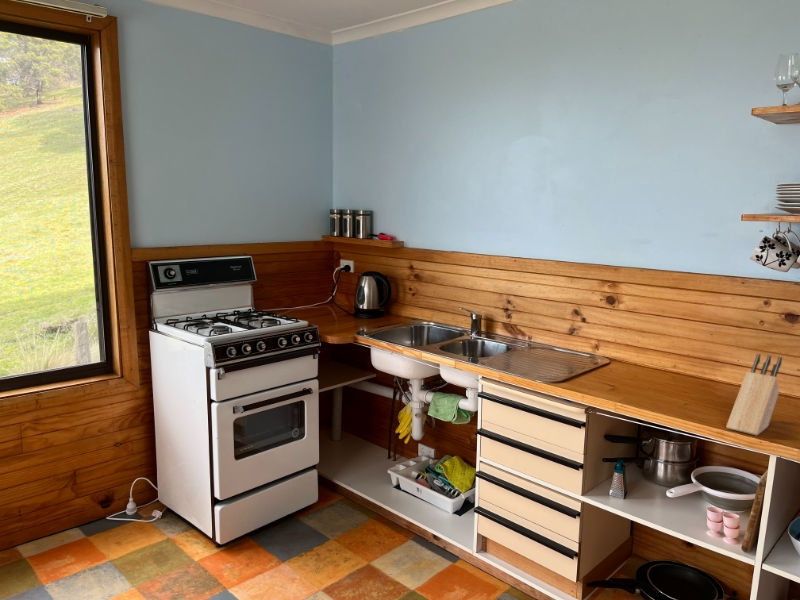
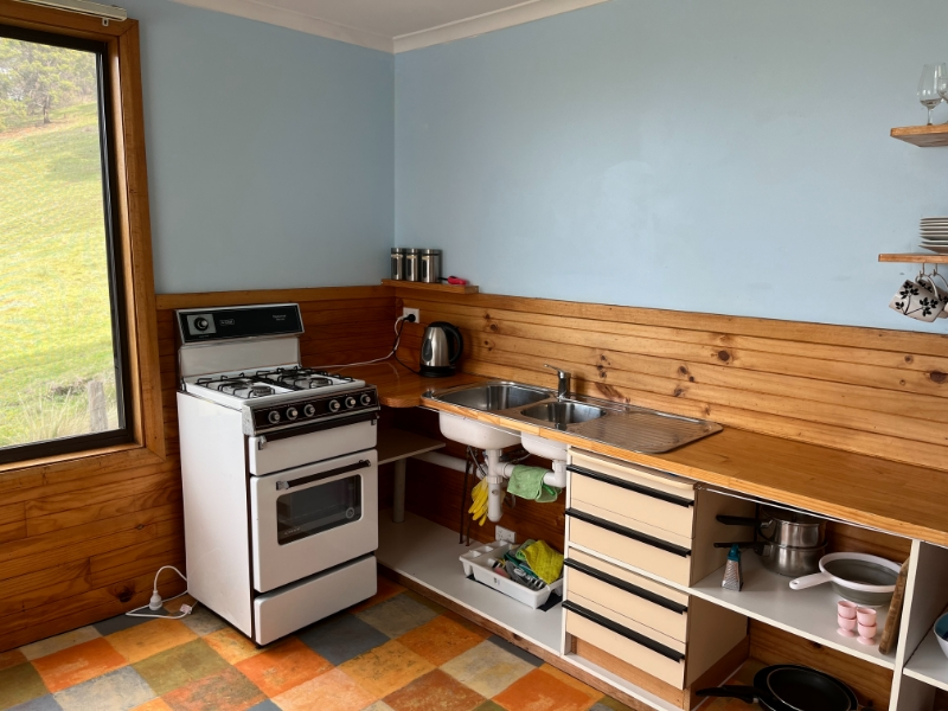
- knife block [725,353,783,437]
